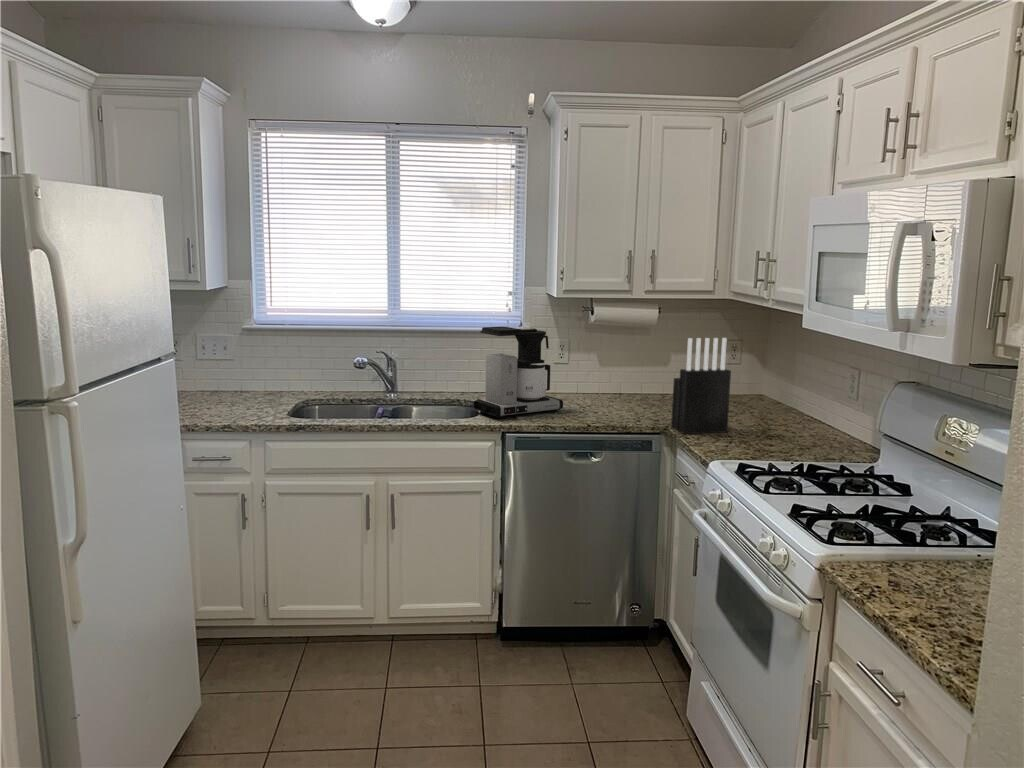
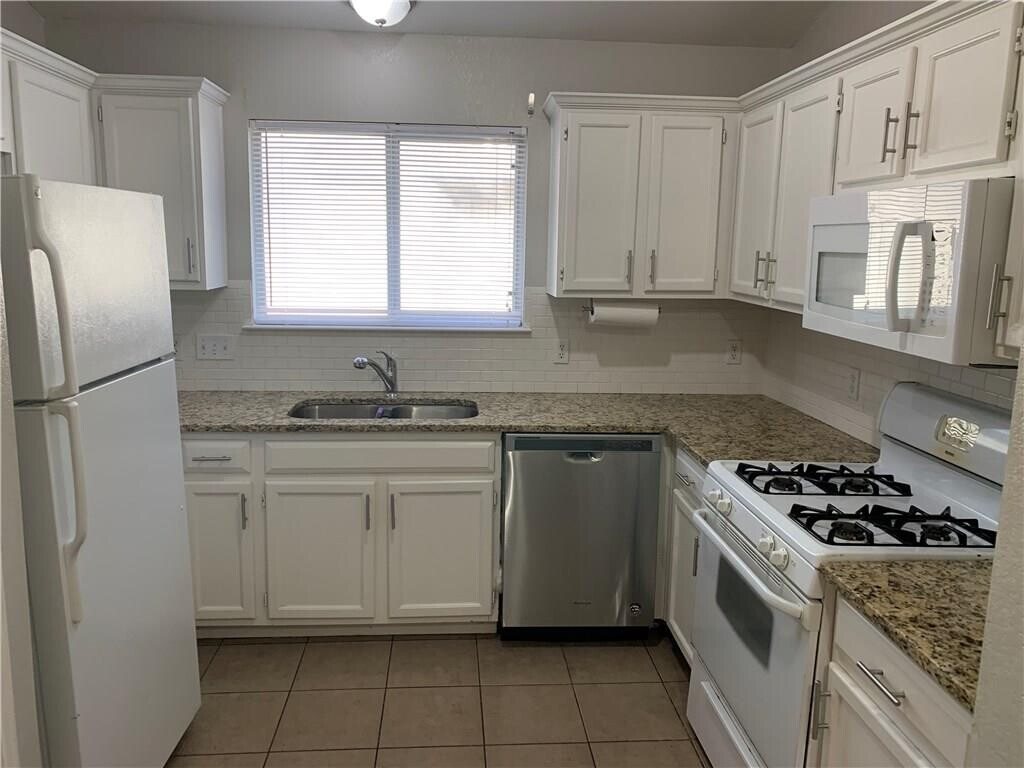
- coffee maker [473,326,564,420]
- knife block [670,337,732,435]
